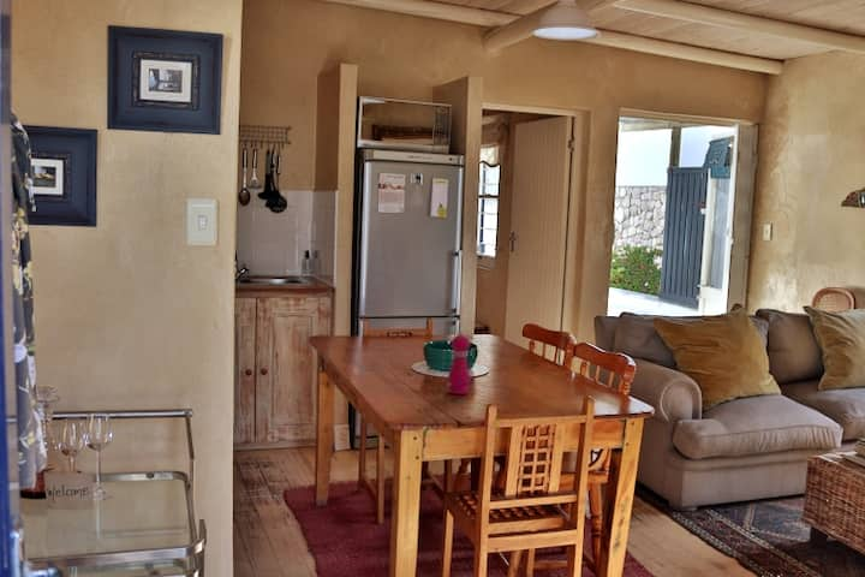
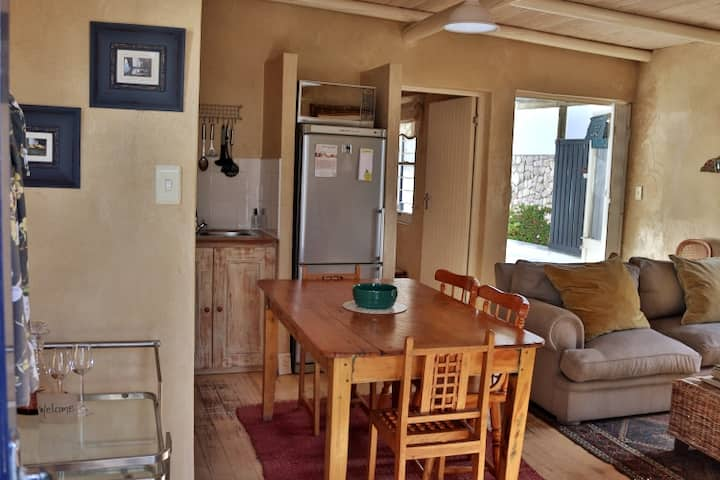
- pepper mill [447,329,471,395]
